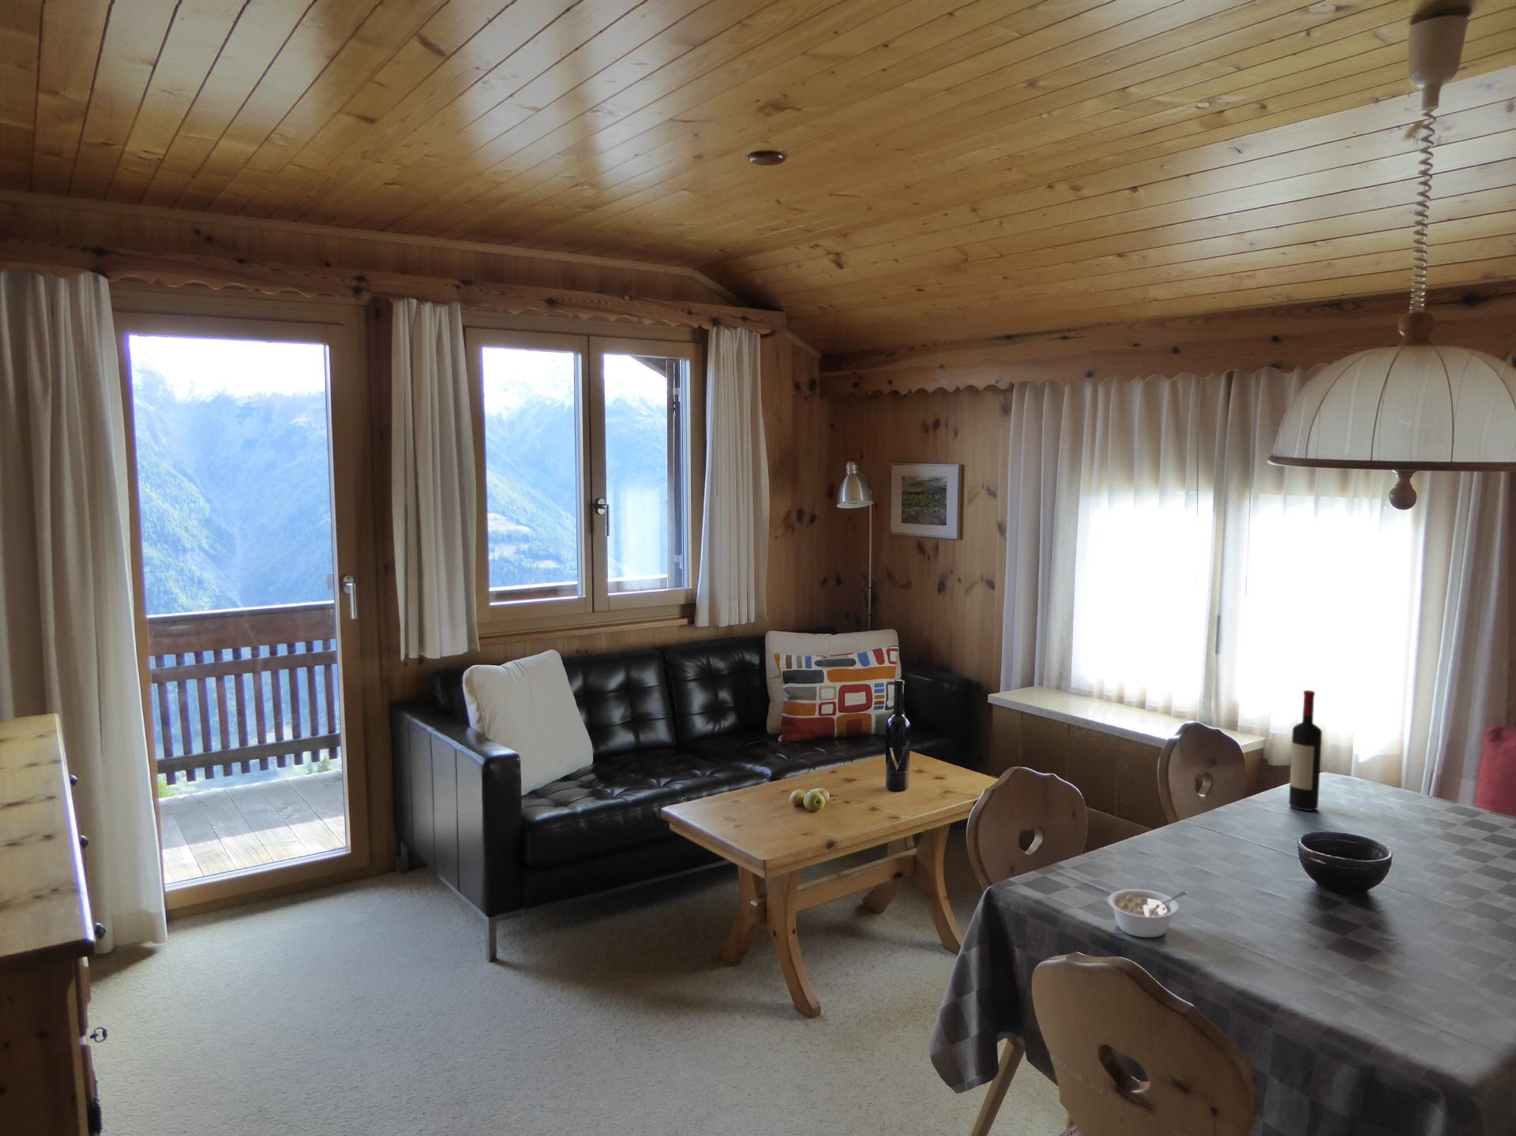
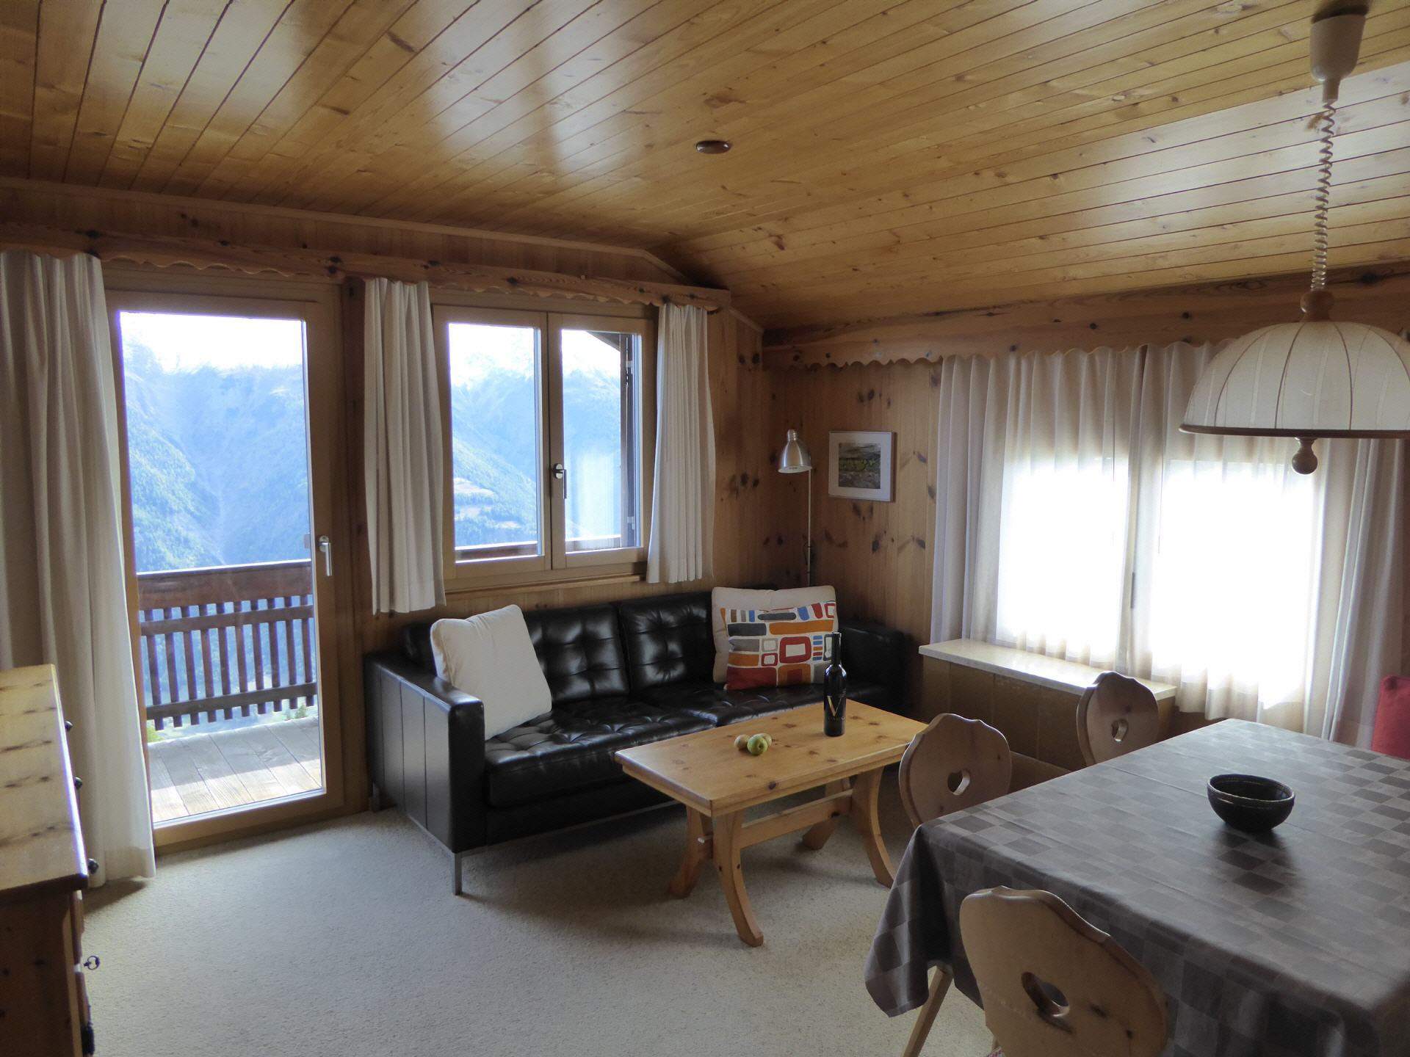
- legume [1107,888,1188,938]
- wine bottle [1288,690,1323,811]
